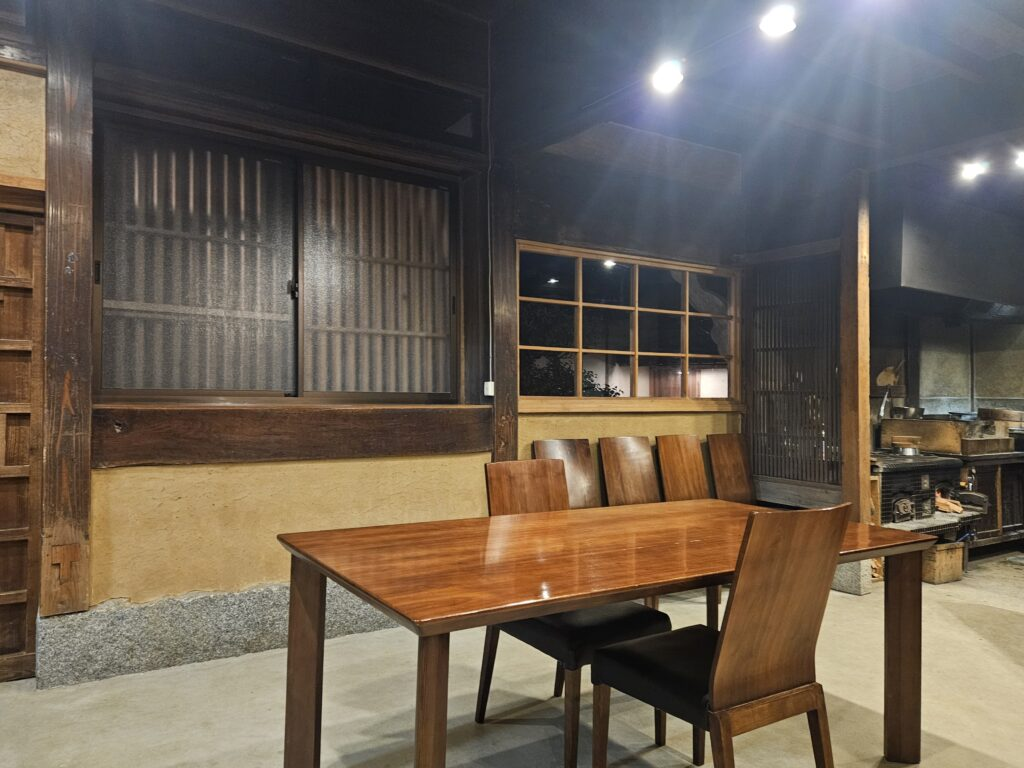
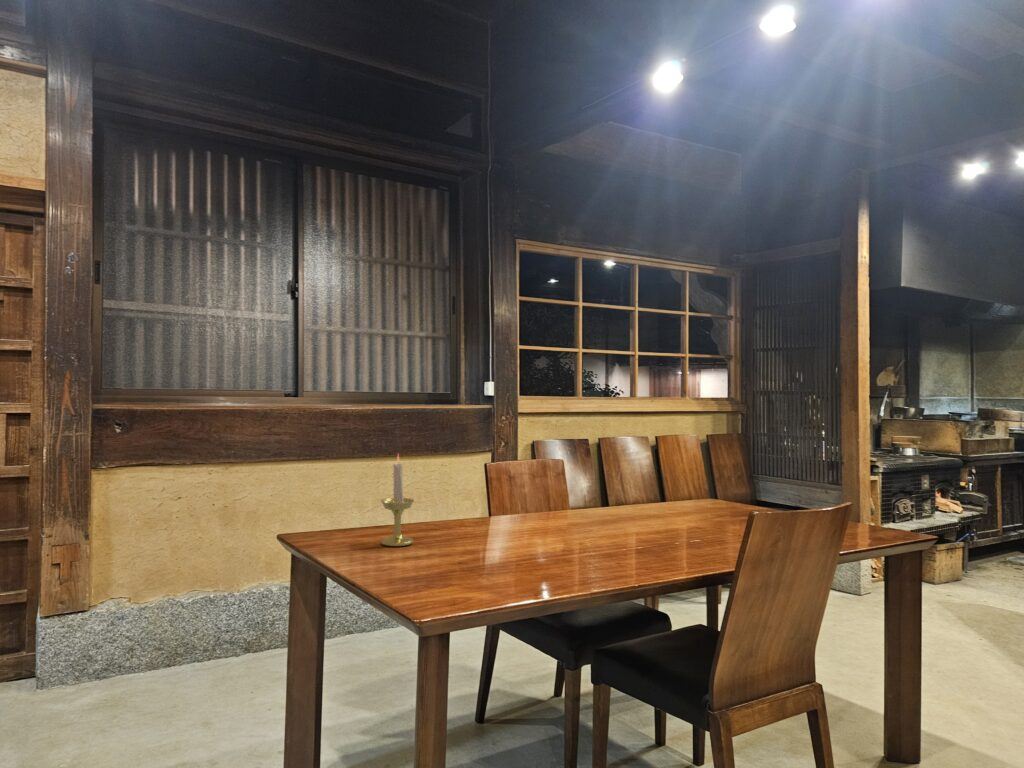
+ candlestick [380,454,415,547]
